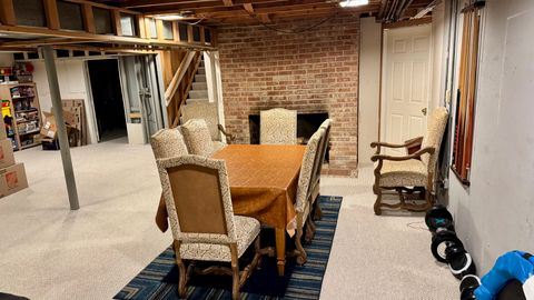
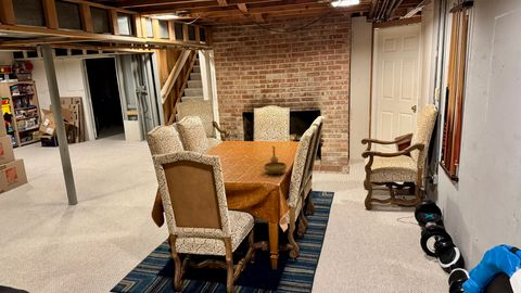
+ decorative bowl [263,145,288,175]
